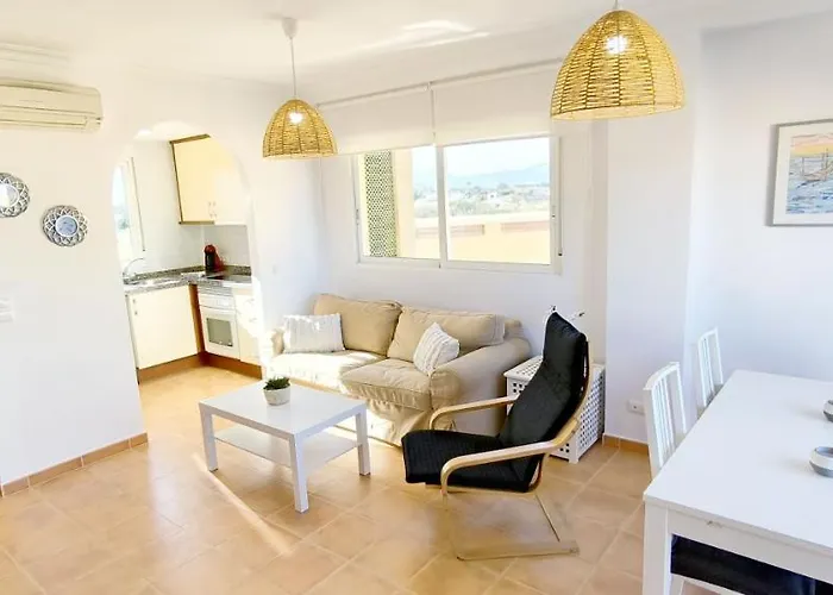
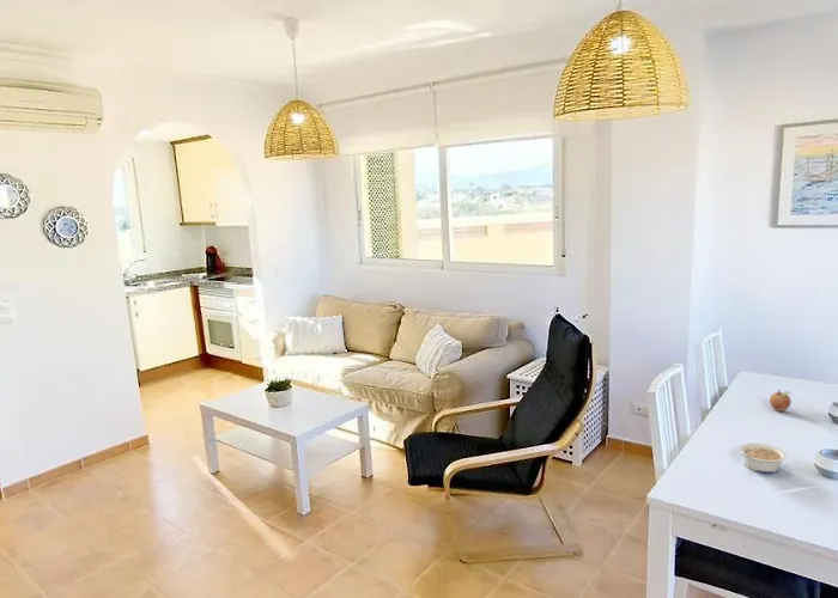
+ legume [739,441,788,475]
+ fruit [769,389,793,413]
